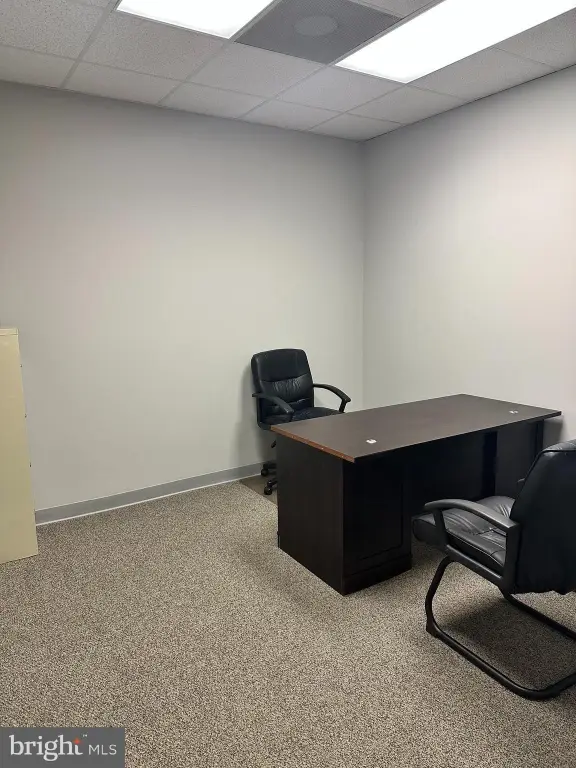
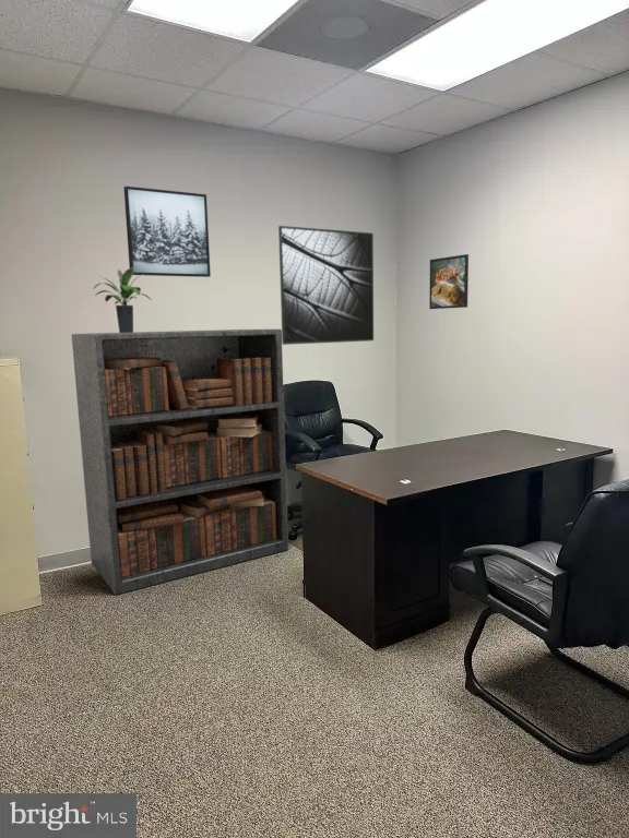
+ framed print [277,225,375,346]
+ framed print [428,253,470,310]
+ wall art [122,185,212,278]
+ potted plant [92,267,152,333]
+ bookcase [71,328,289,596]
